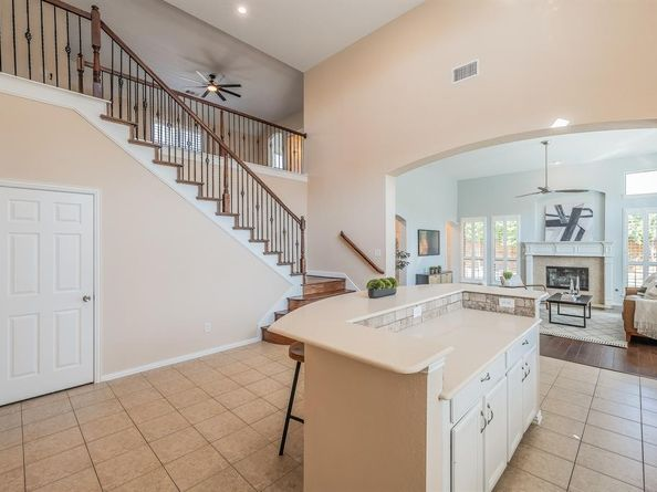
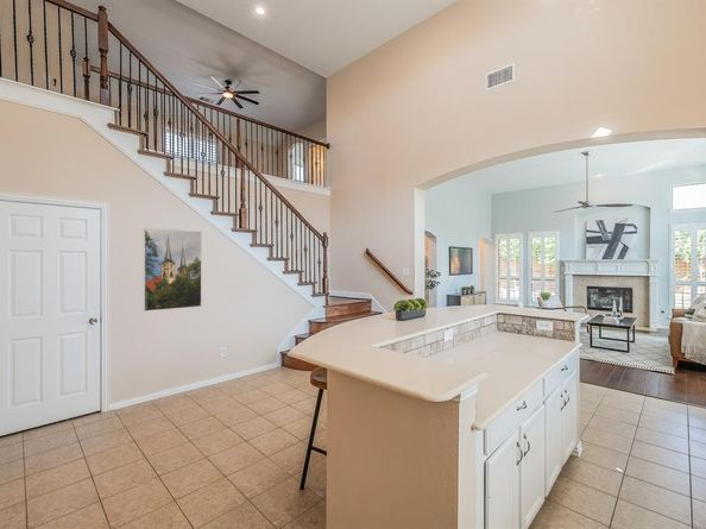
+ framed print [143,227,202,313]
